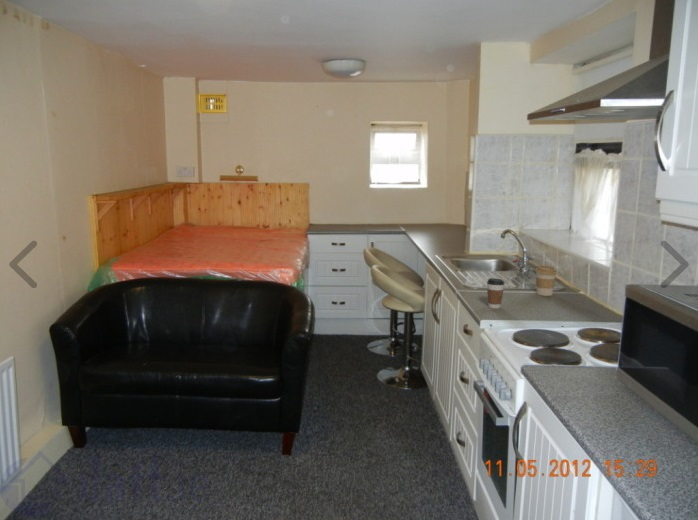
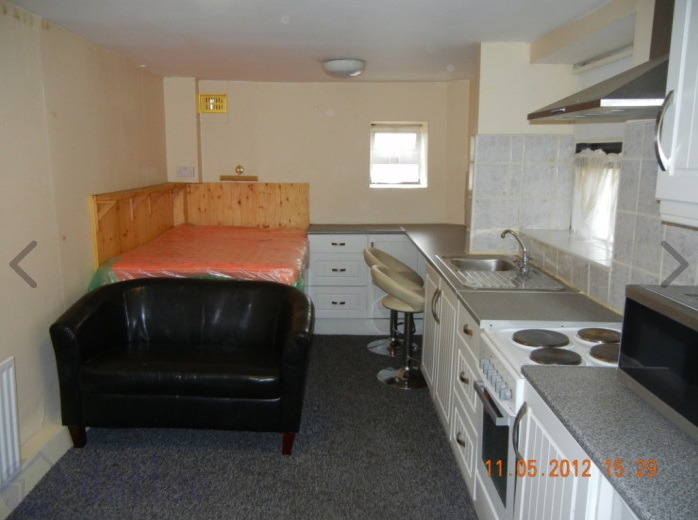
- coffee cup [535,265,558,297]
- coffee cup [486,277,506,309]
